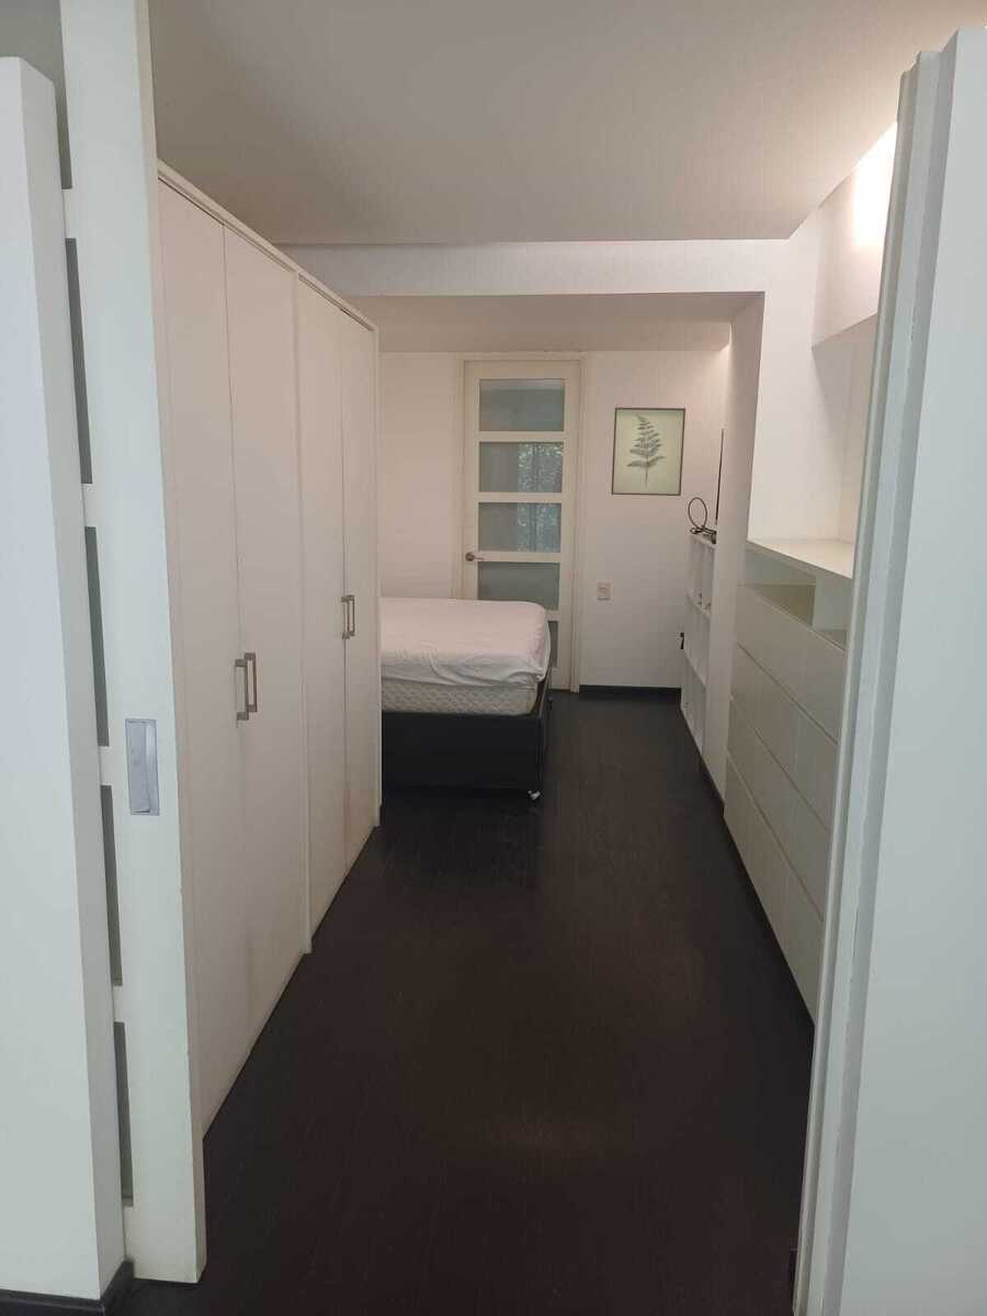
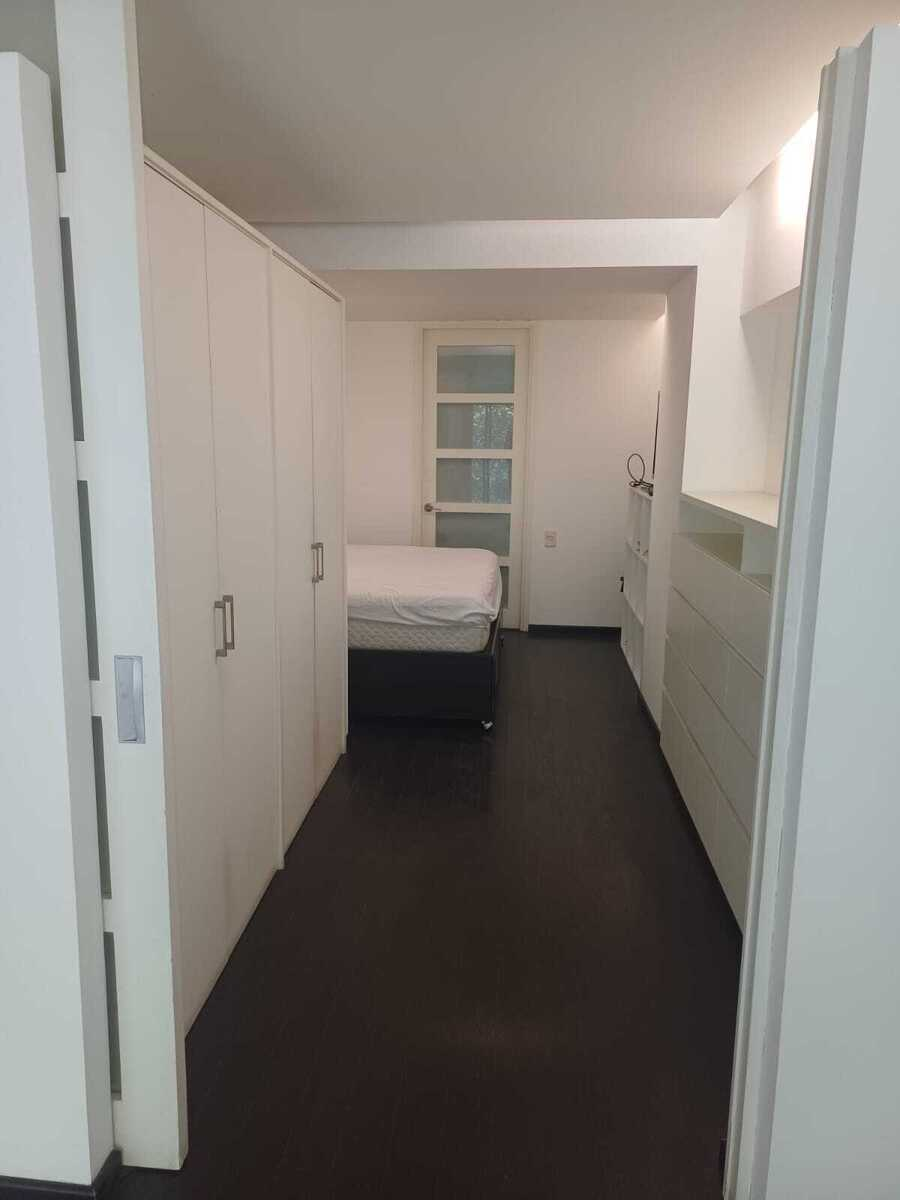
- wall art [610,406,687,497]
